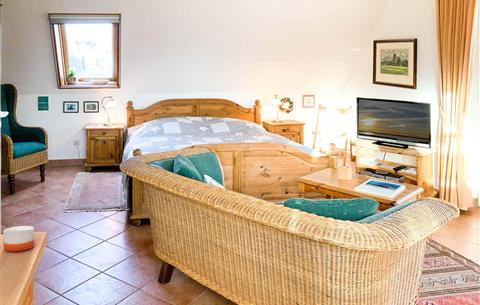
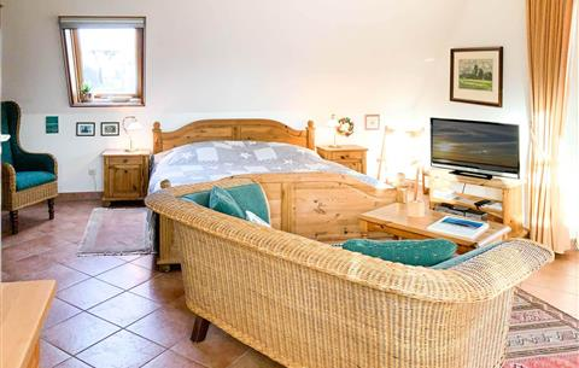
- candle [2,223,35,252]
